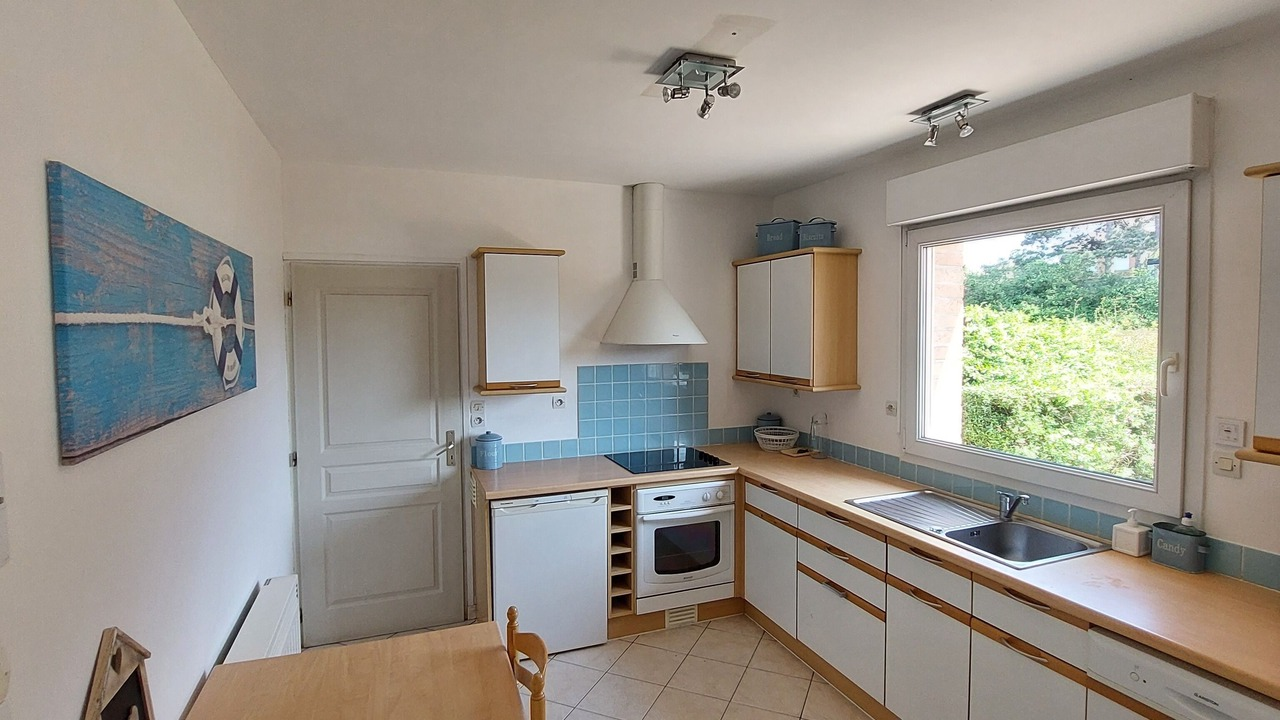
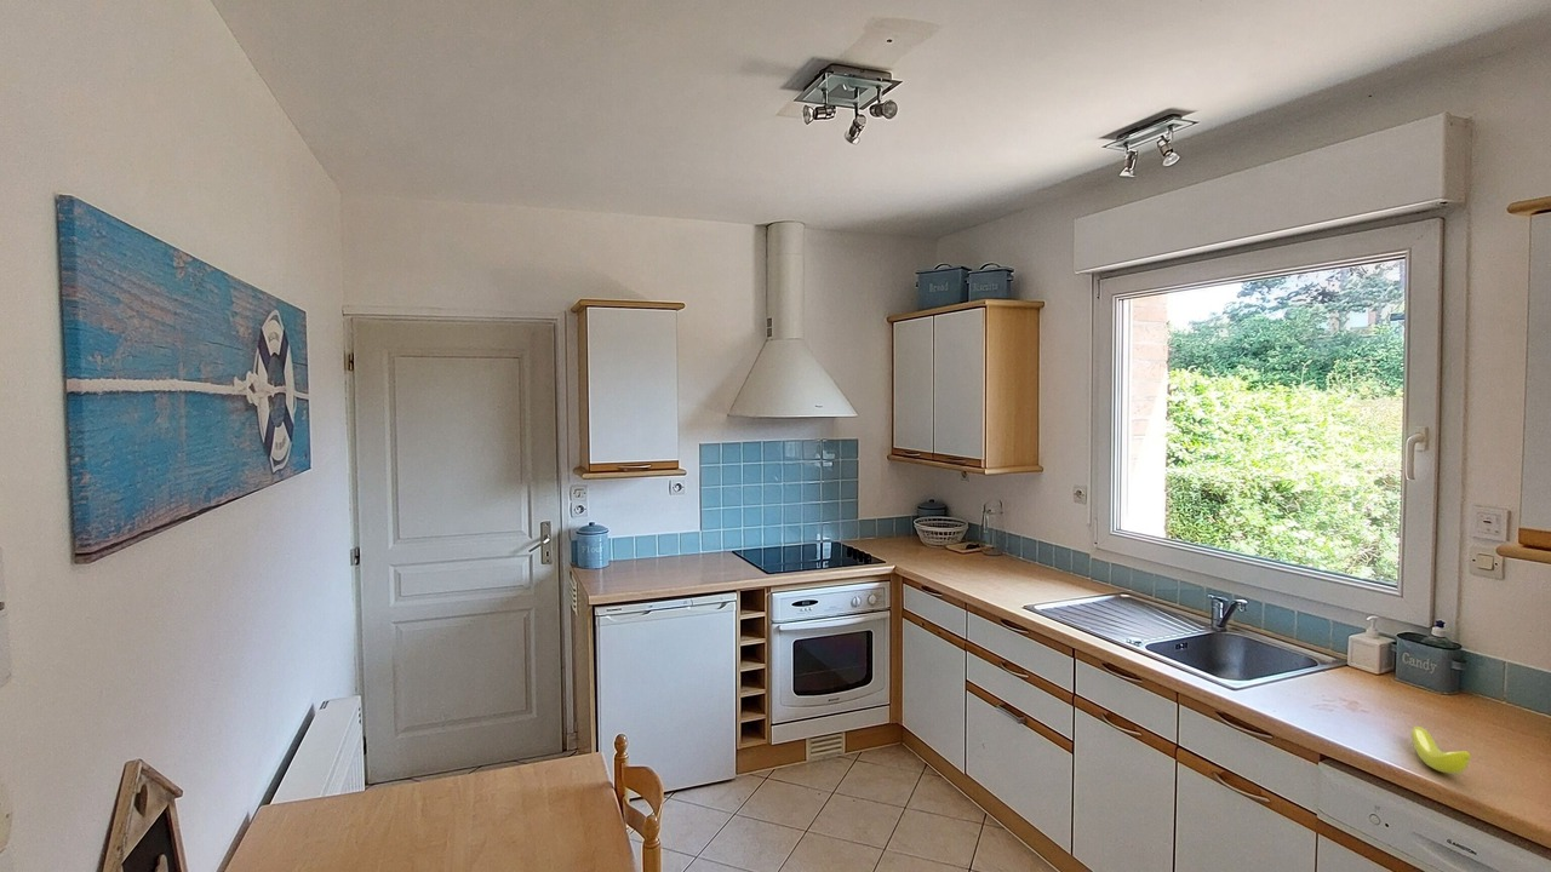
+ banana [1409,725,1472,775]
